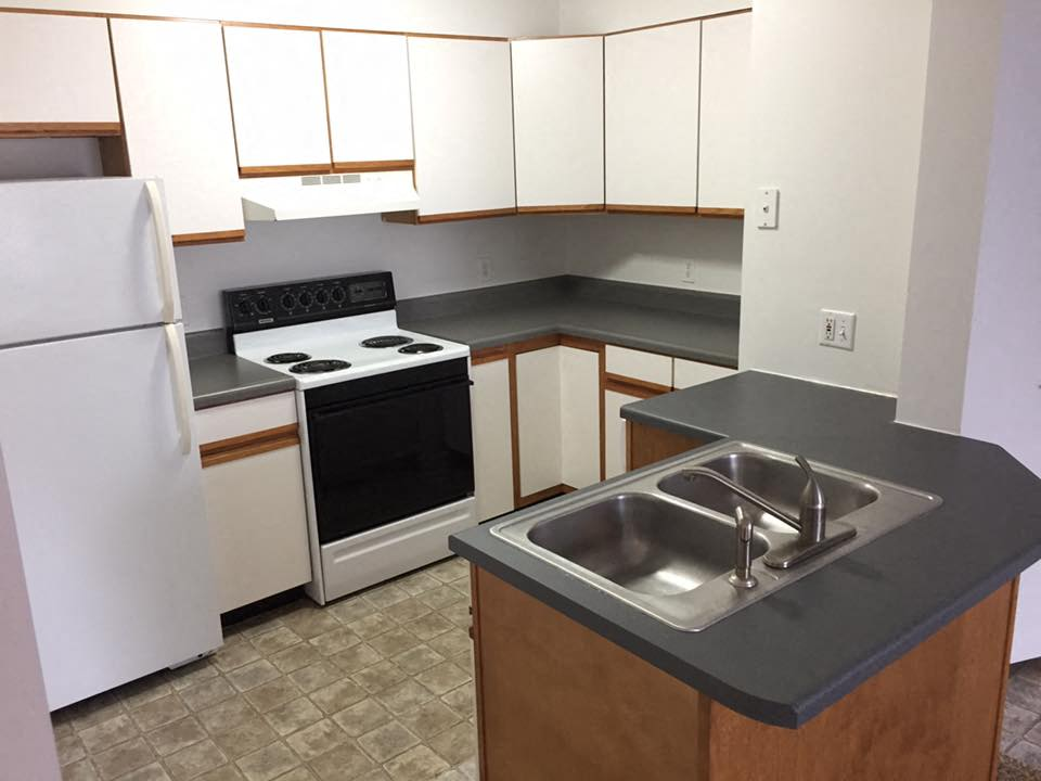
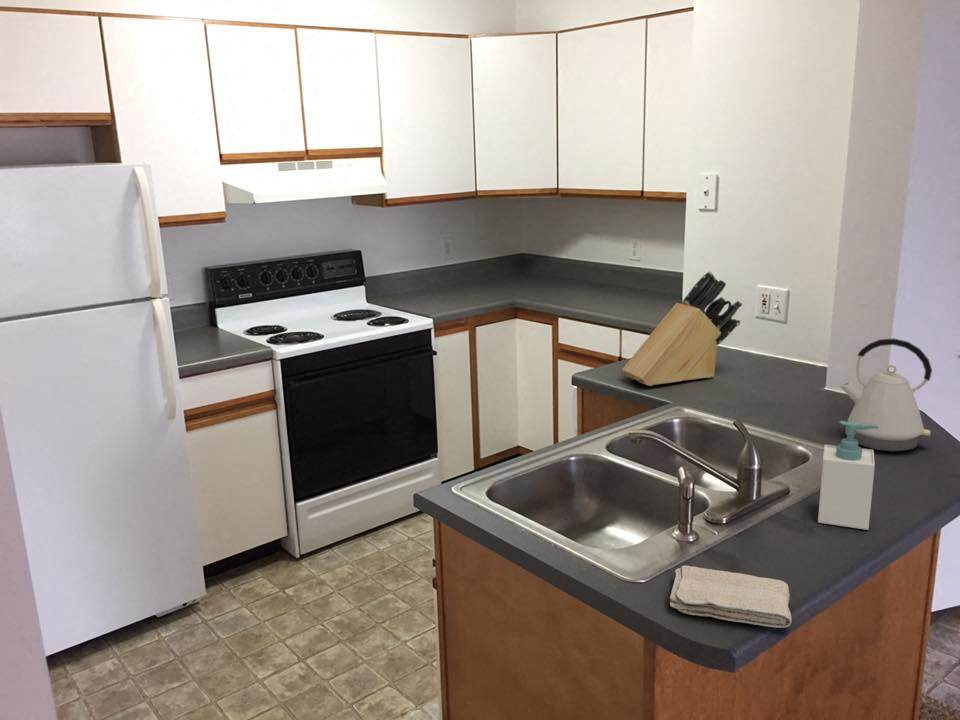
+ washcloth [669,565,793,629]
+ soap bottle [817,420,878,531]
+ knife block [621,270,743,387]
+ kettle [839,337,933,452]
